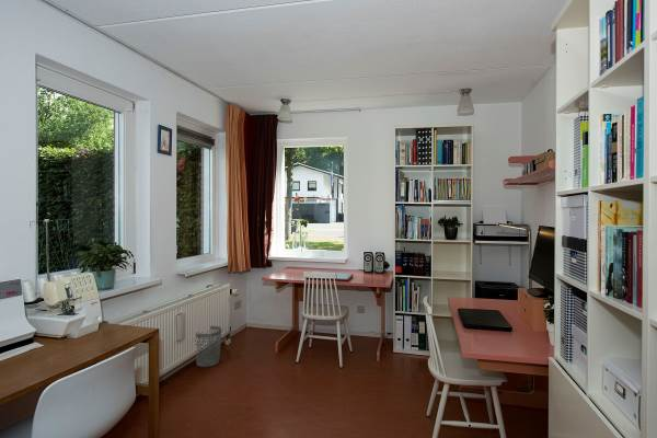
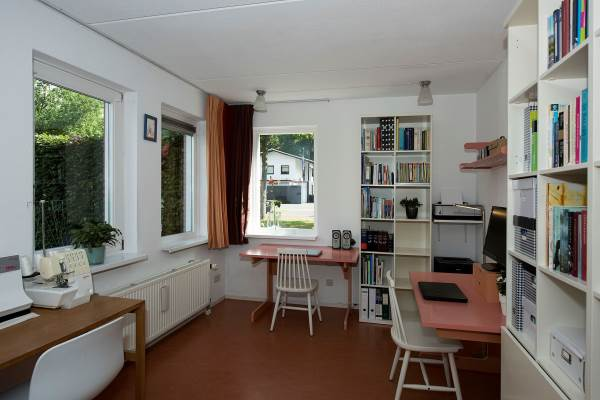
- wastebasket [195,325,222,368]
